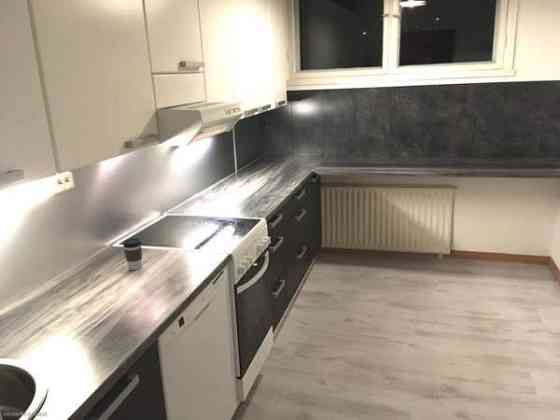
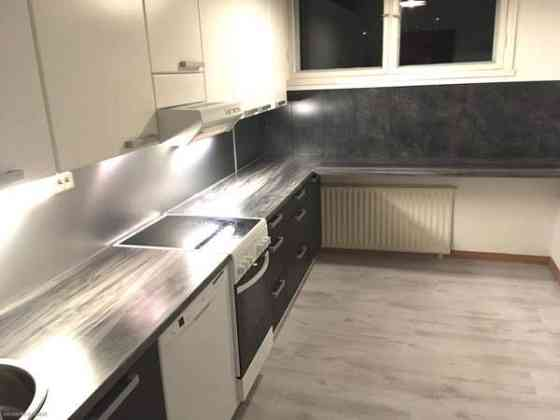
- coffee cup [122,238,143,271]
